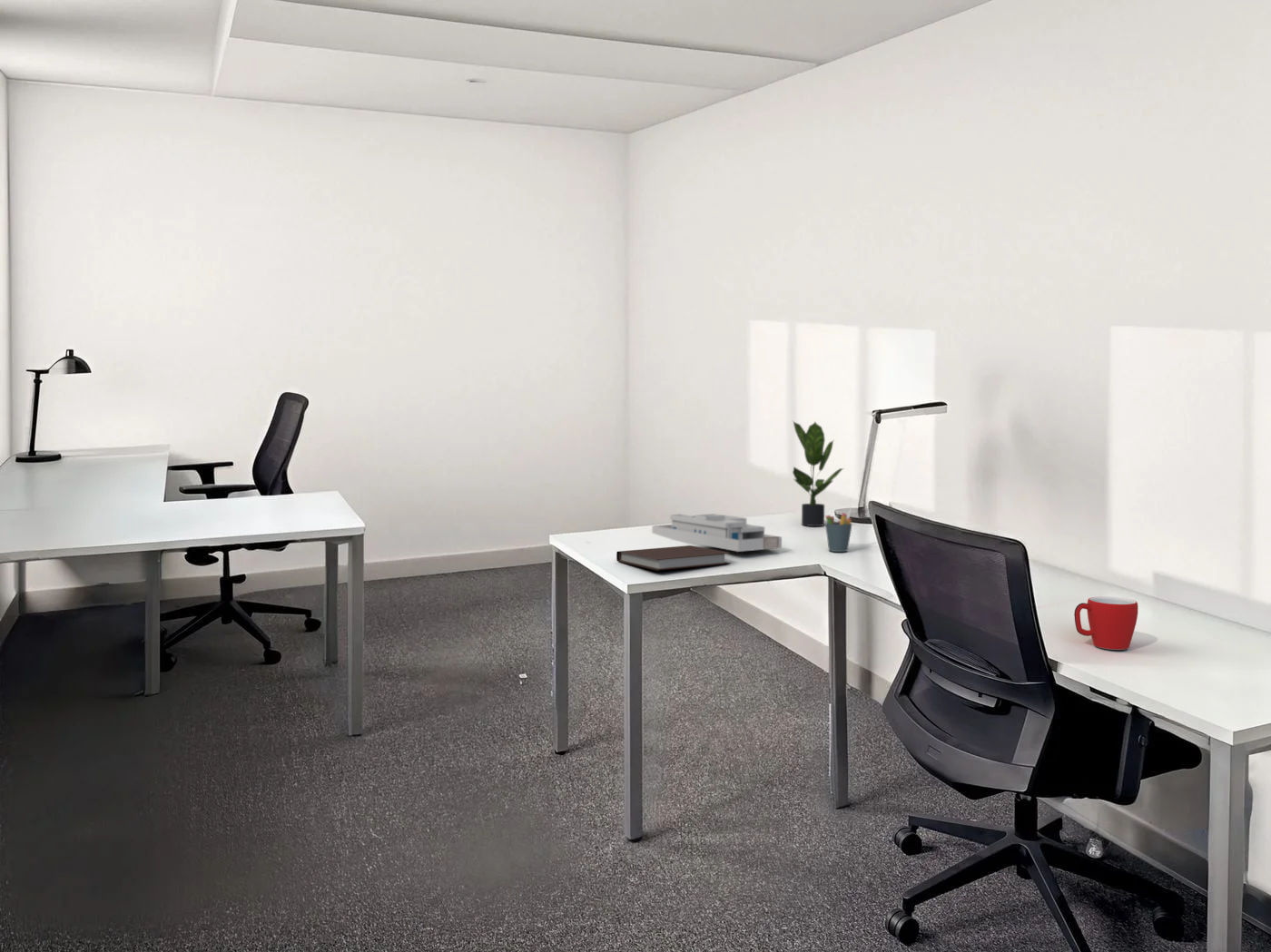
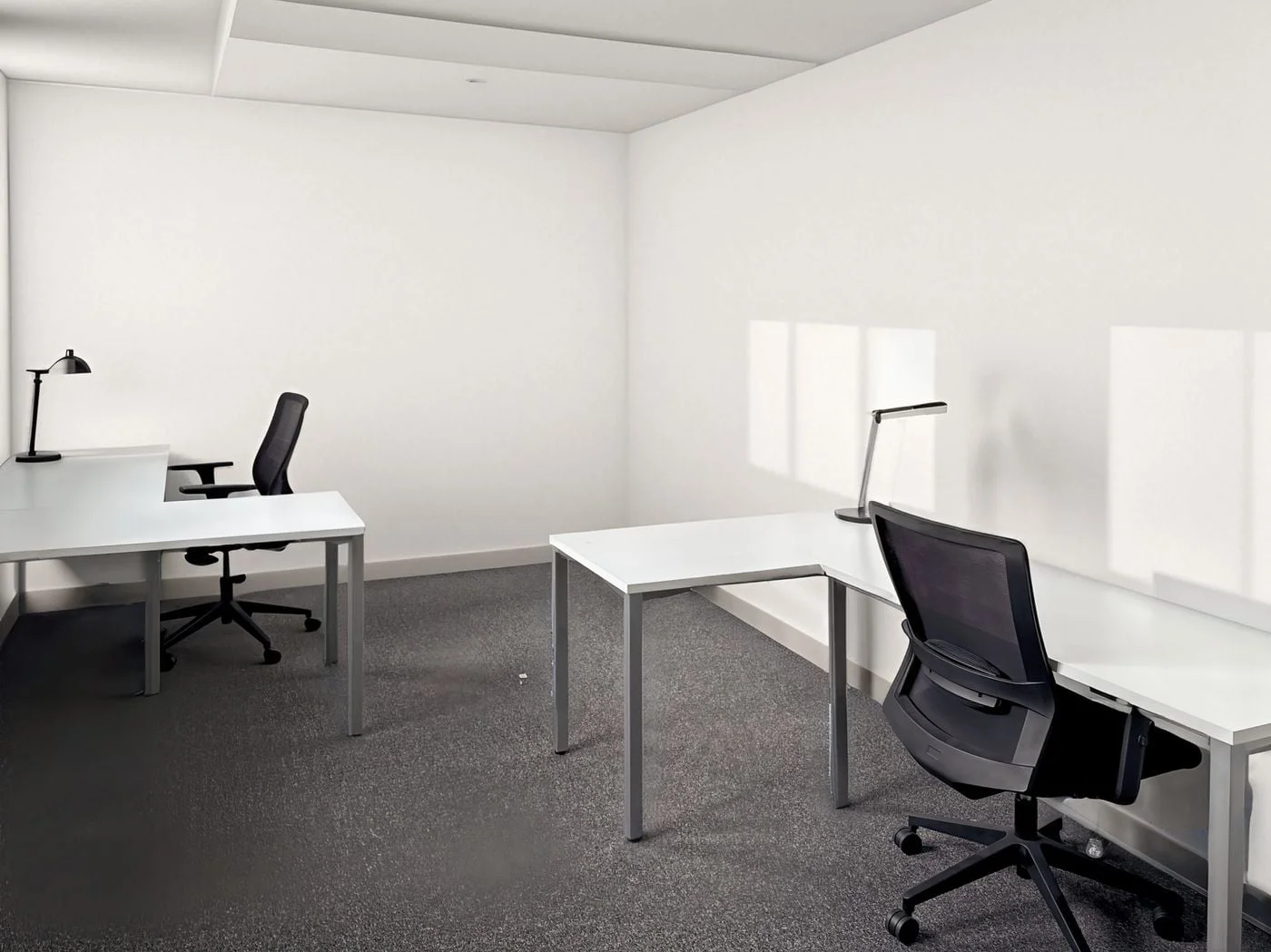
- mug [1074,596,1138,651]
- notebook [616,545,731,571]
- desk organizer [651,513,783,553]
- potted plant [792,420,844,527]
- pen holder [824,507,853,553]
